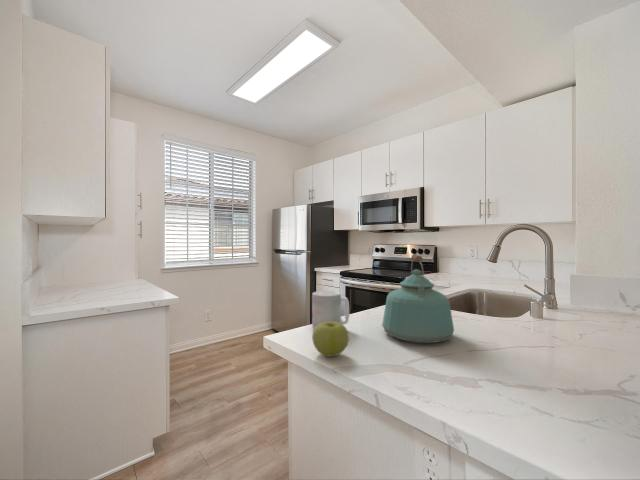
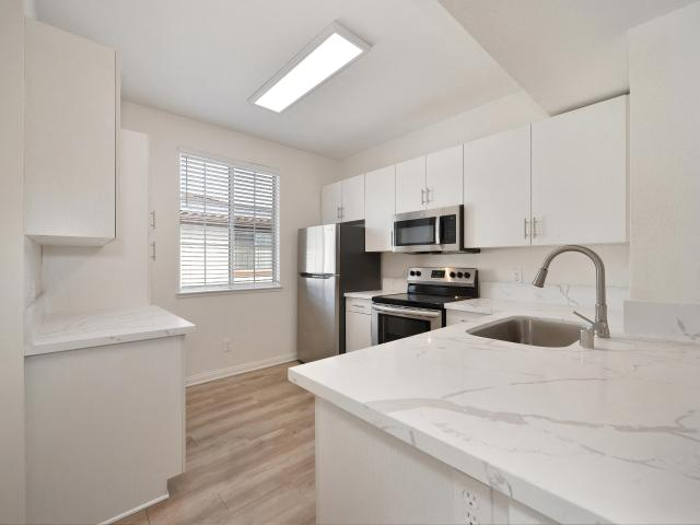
- kettle [381,253,455,344]
- apple [311,322,350,357]
- mug [311,290,350,330]
